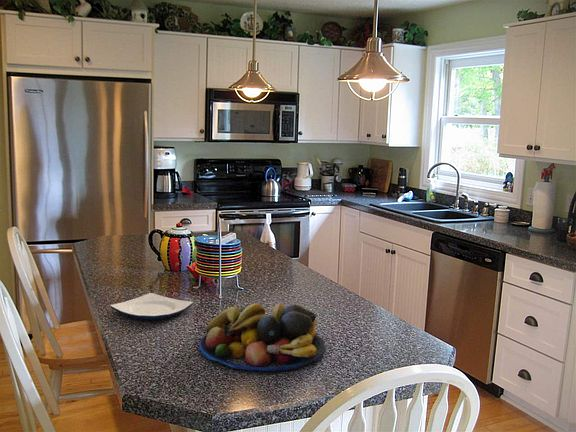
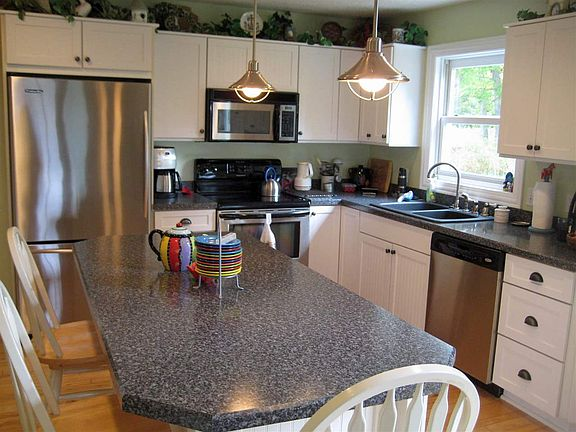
- plate [109,292,194,321]
- fruit bowl [198,302,326,372]
